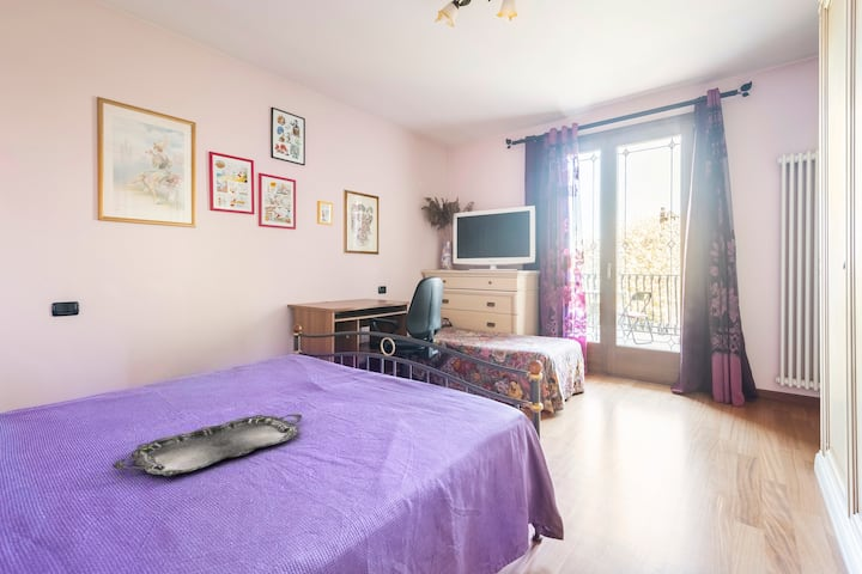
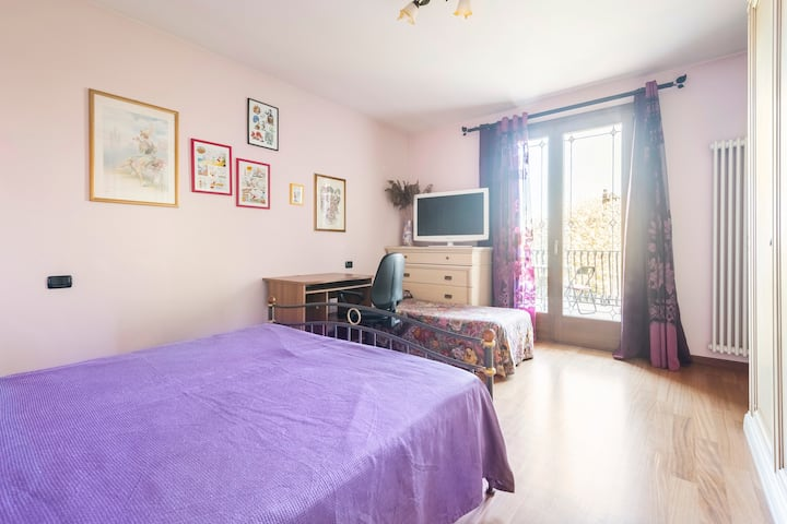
- serving tray [111,413,303,477]
